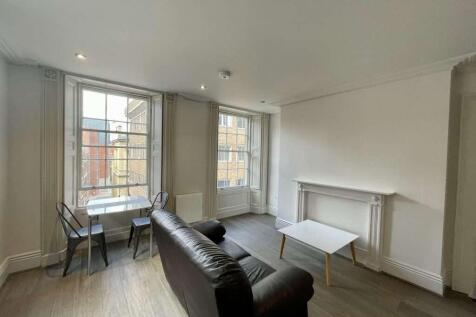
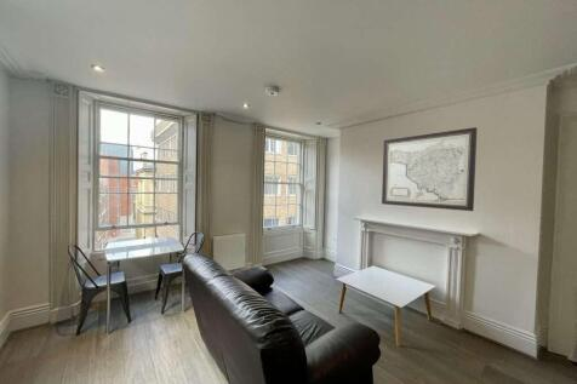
+ wall art [381,126,478,212]
